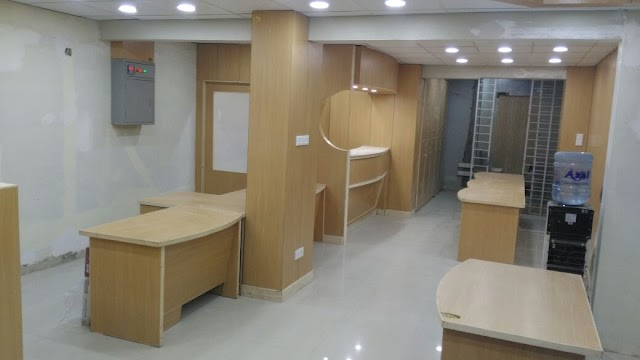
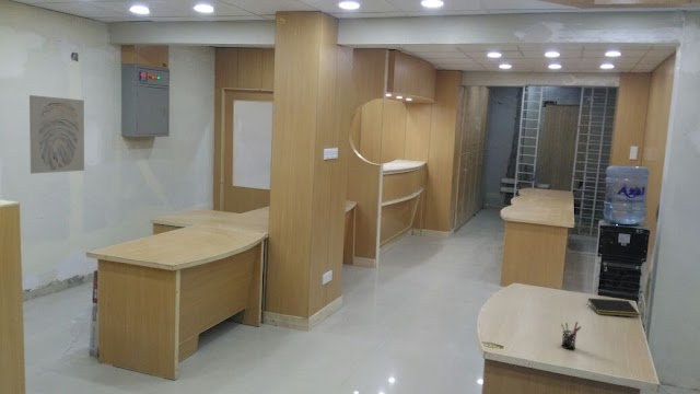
+ pen holder [560,321,582,350]
+ notepad [586,298,641,318]
+ wall art [28,94,85,175]
